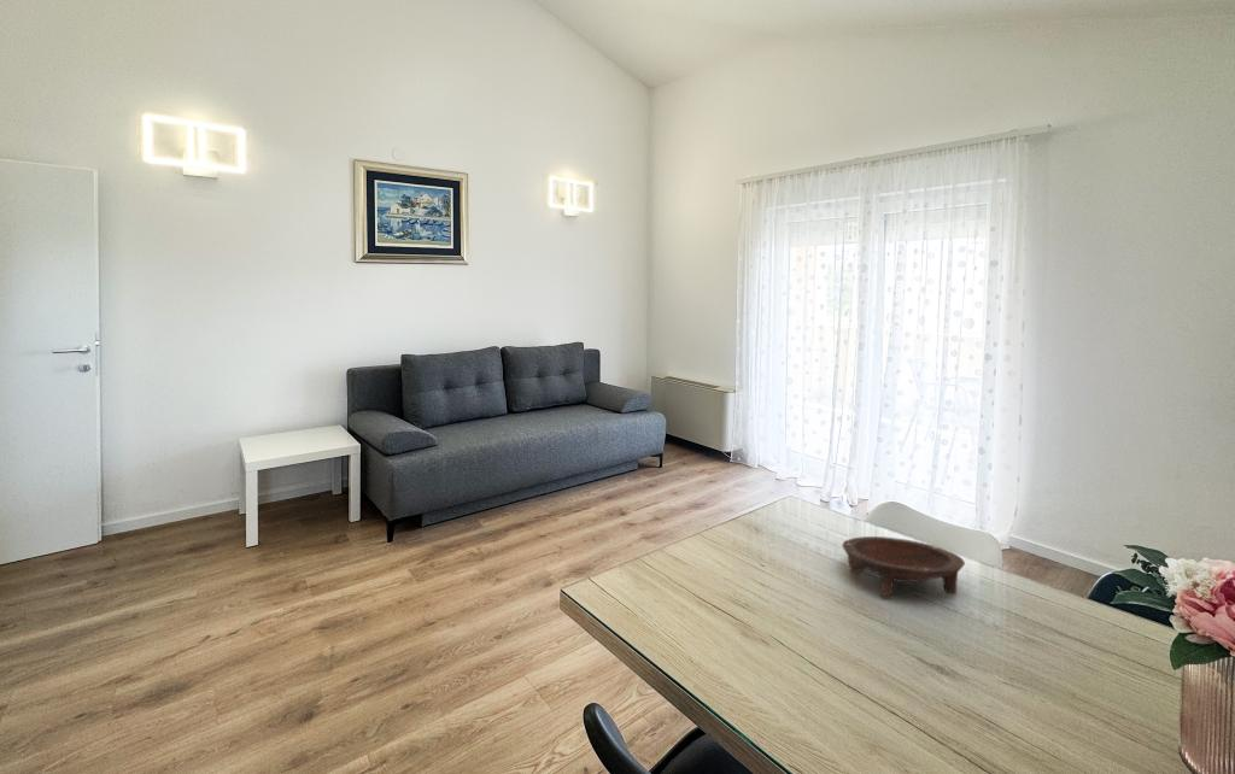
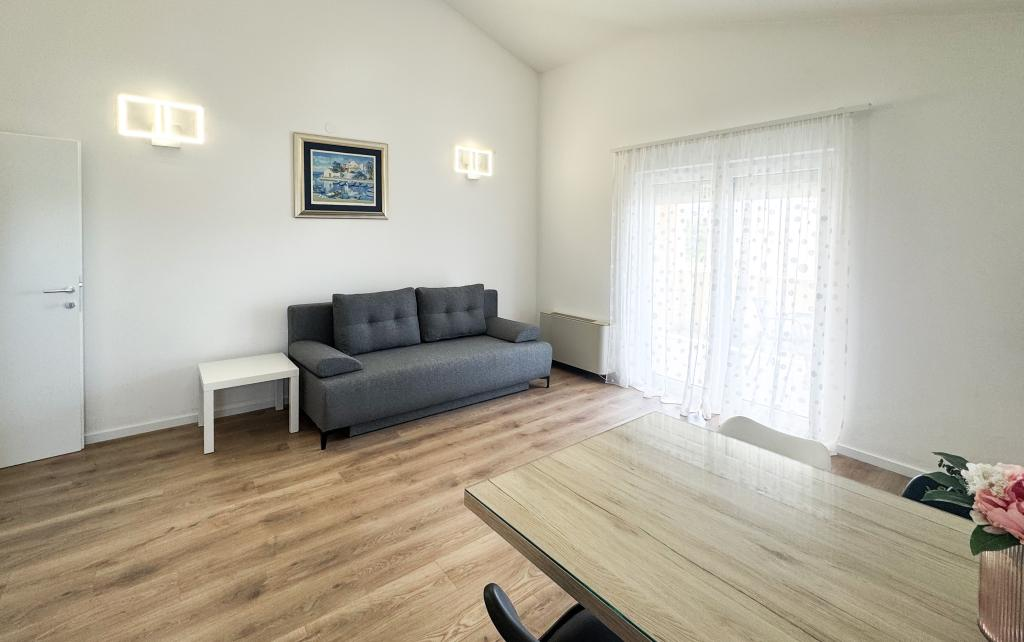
- bowl [841,535,966,597]
